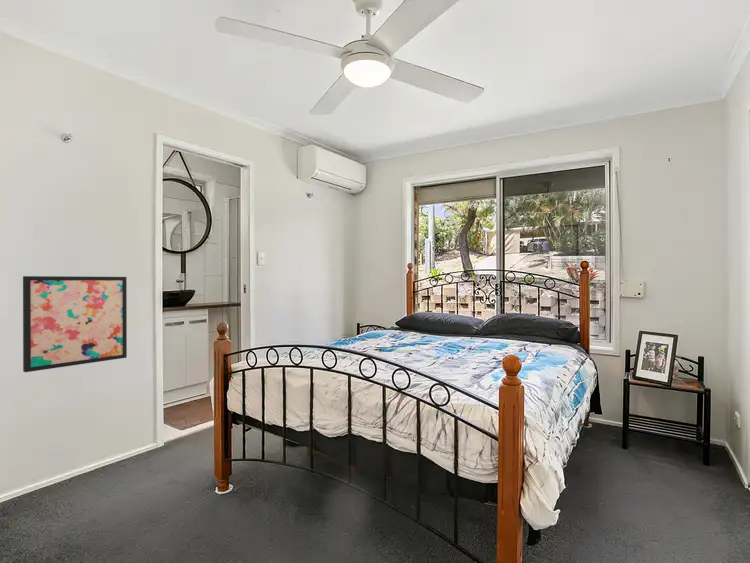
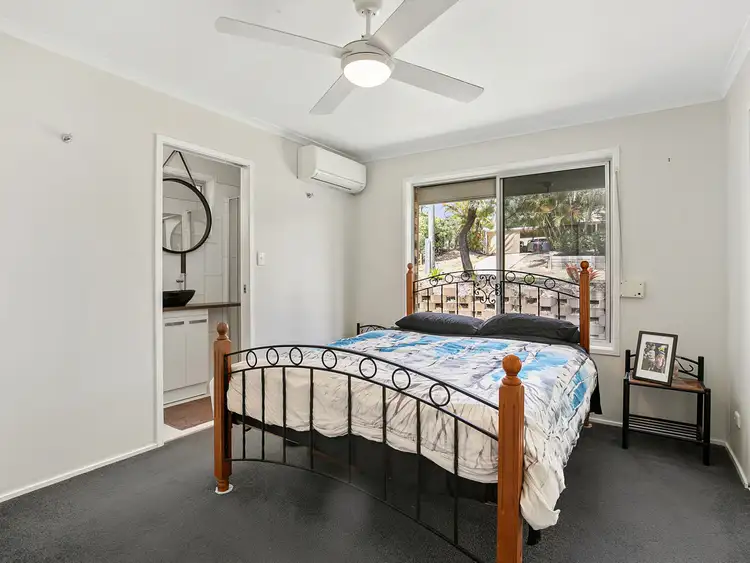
- wall art [22,275,128,373]
